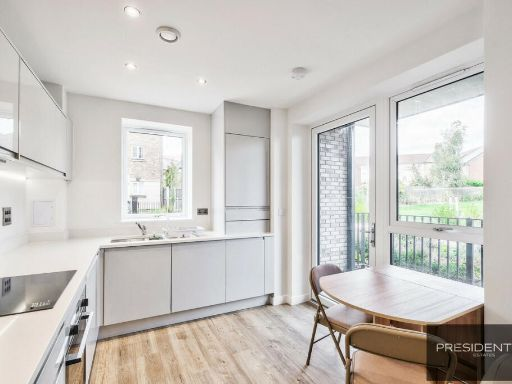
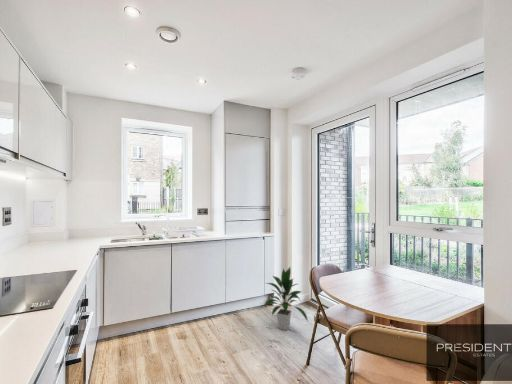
+ indoor plant [262,266,309,331]
